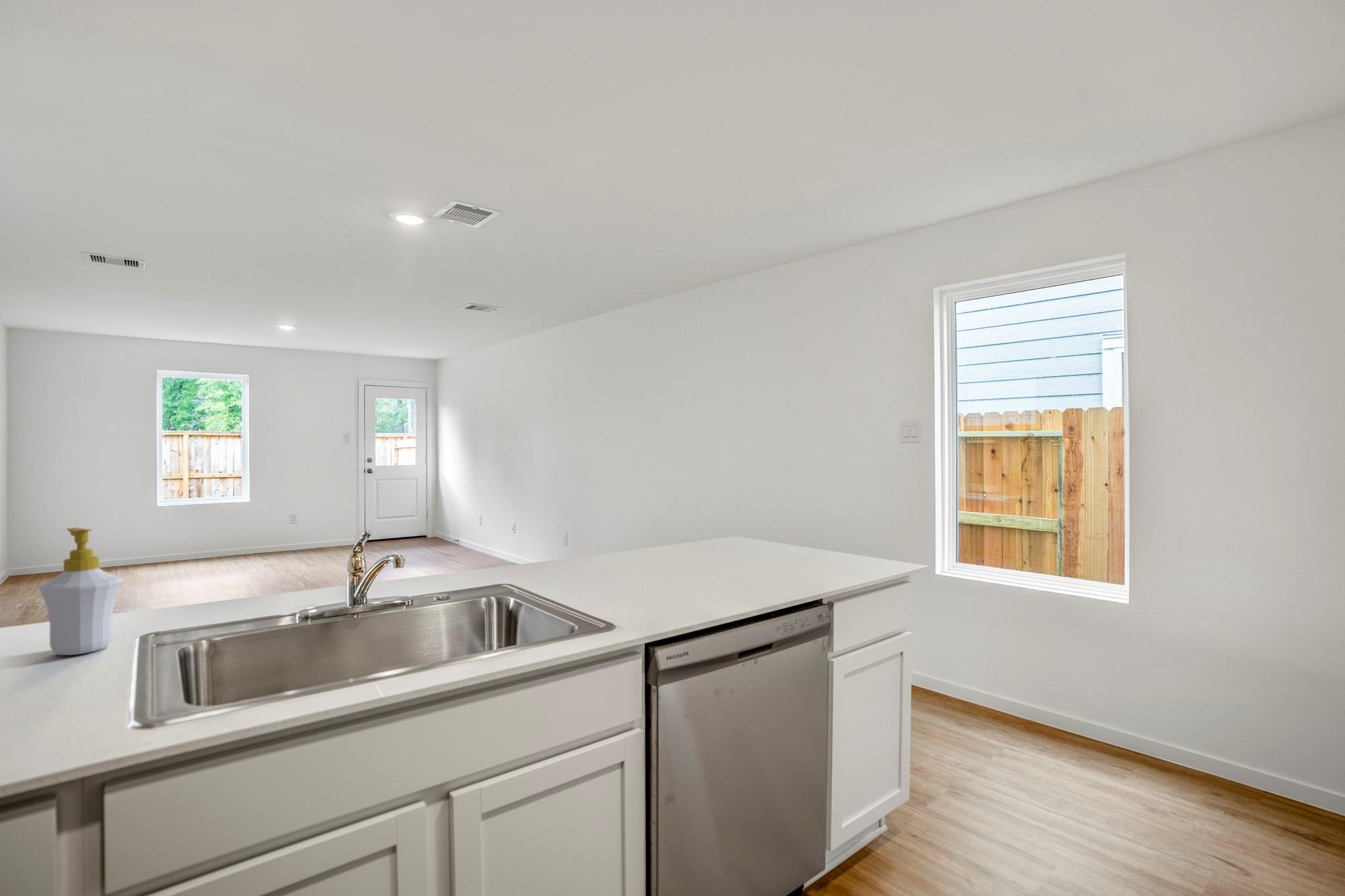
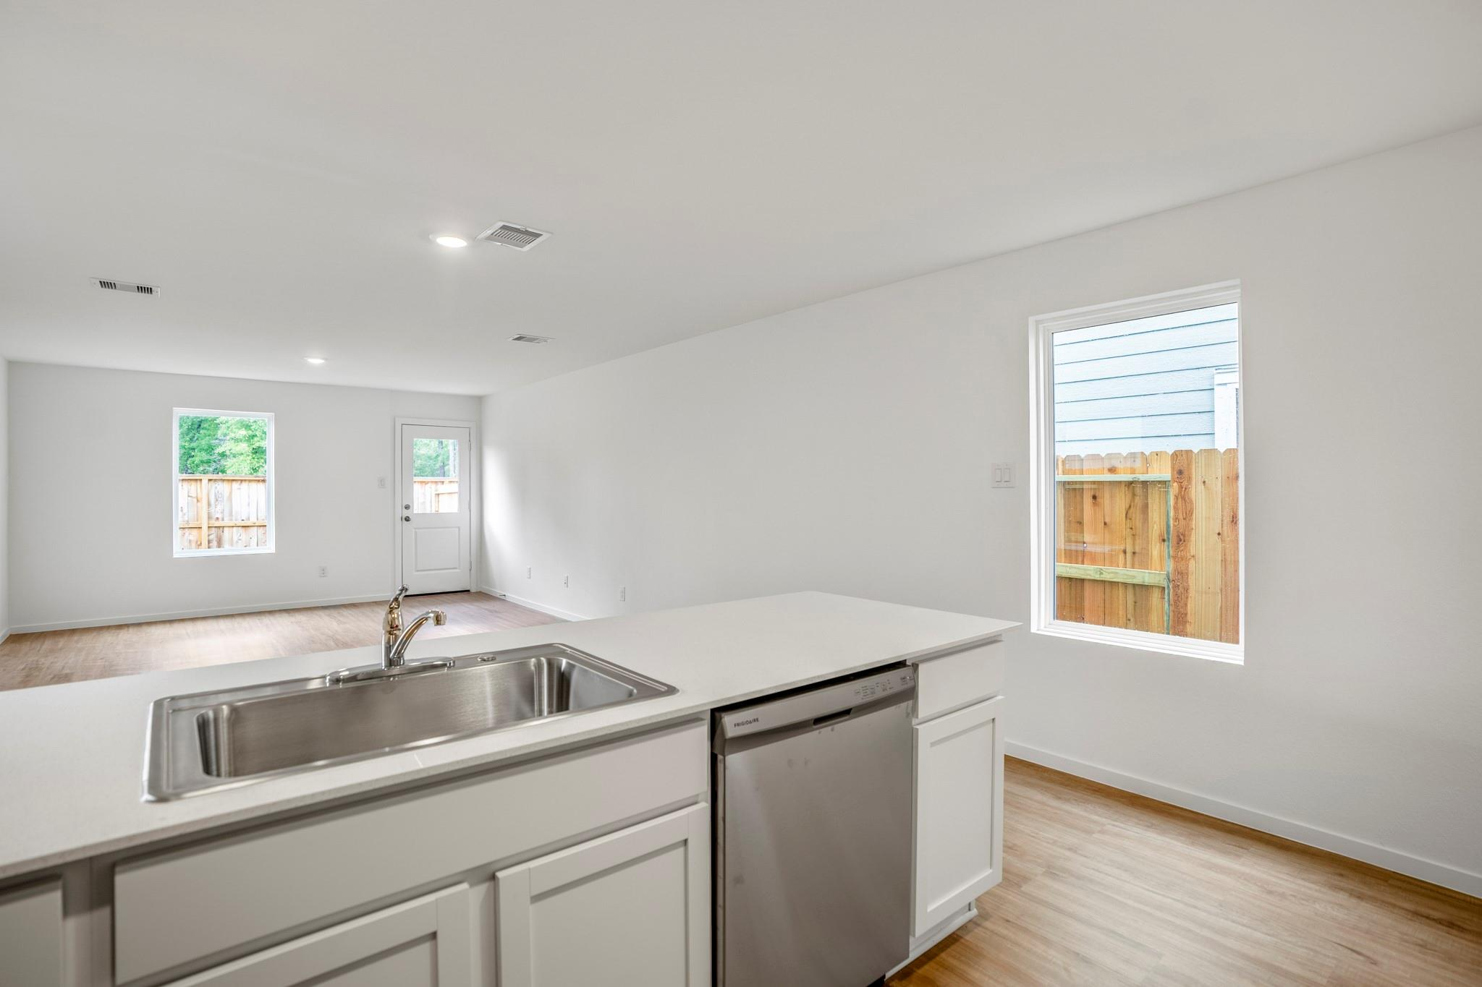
- soap bottle [38,527,123,656]
